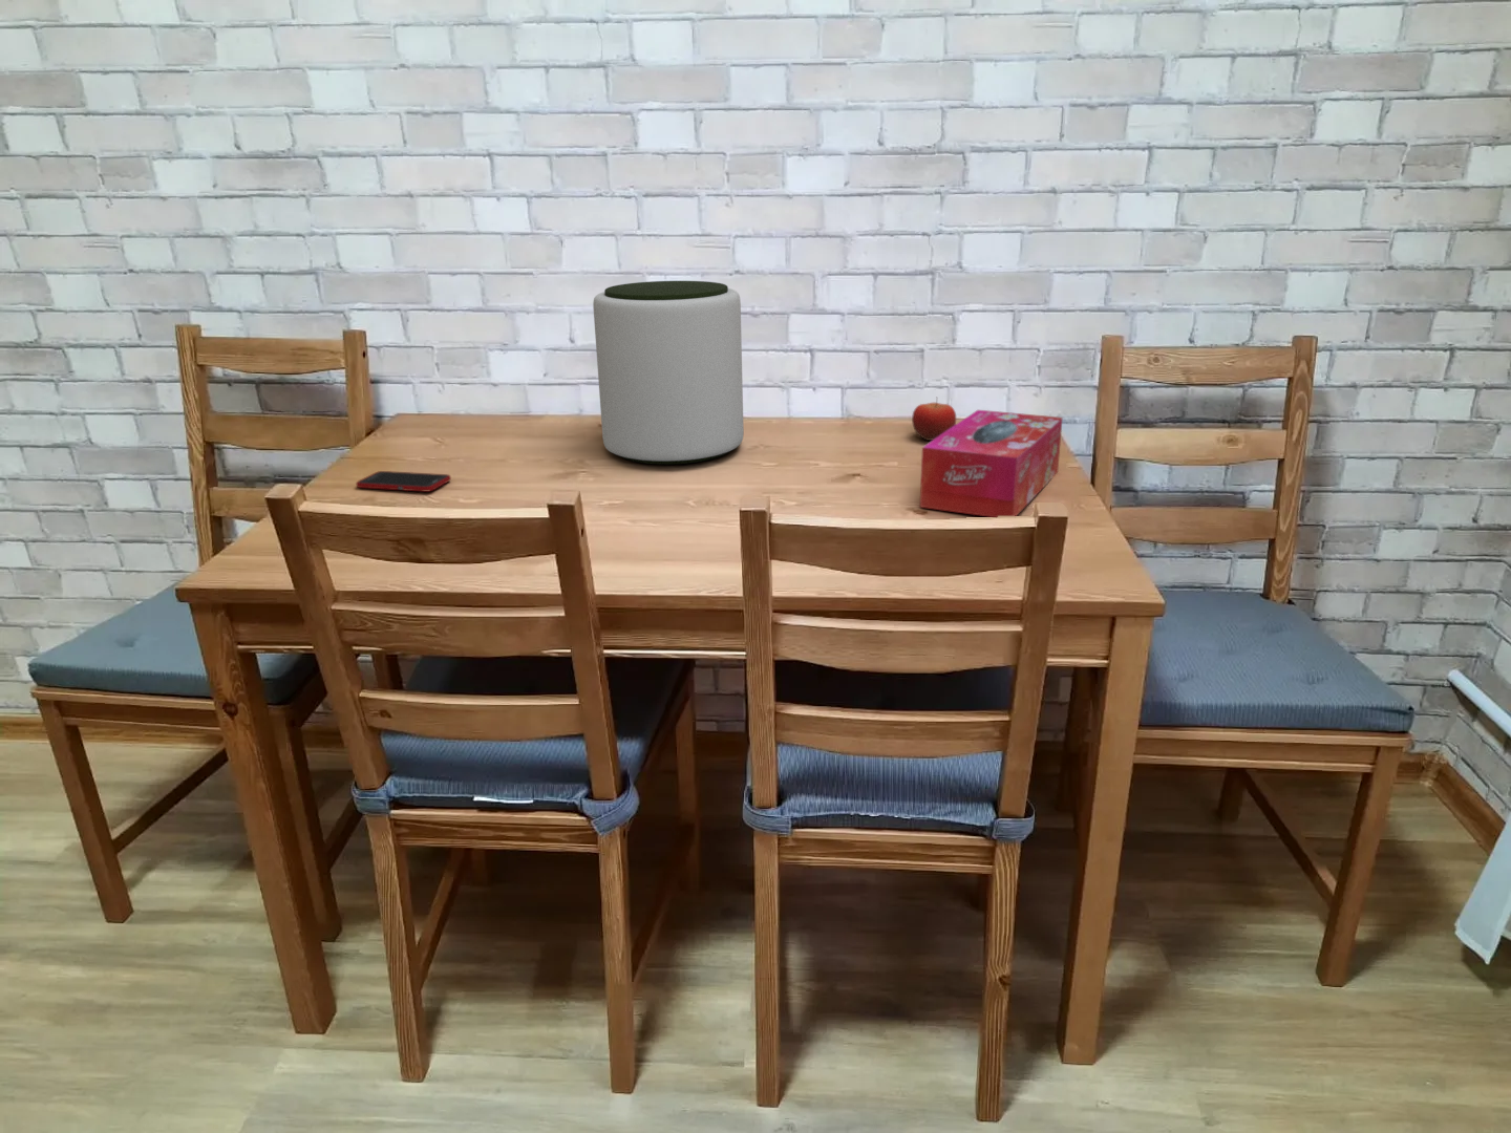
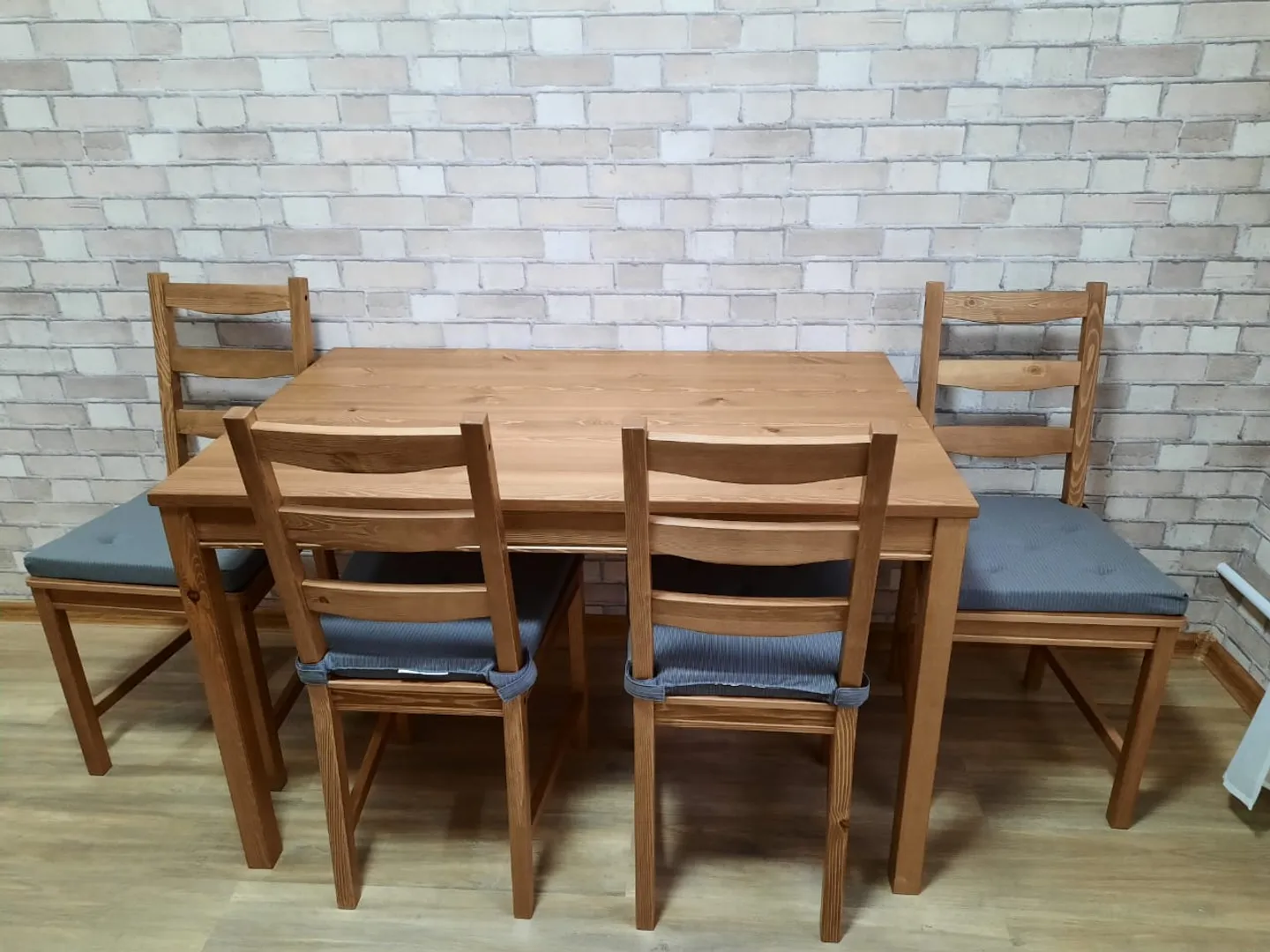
- fruit [911,396,957,442]
- tissue box [920,409,1064,518]
- plant pot [591,280,745,464]
- cell phone [355,470,452,492]
